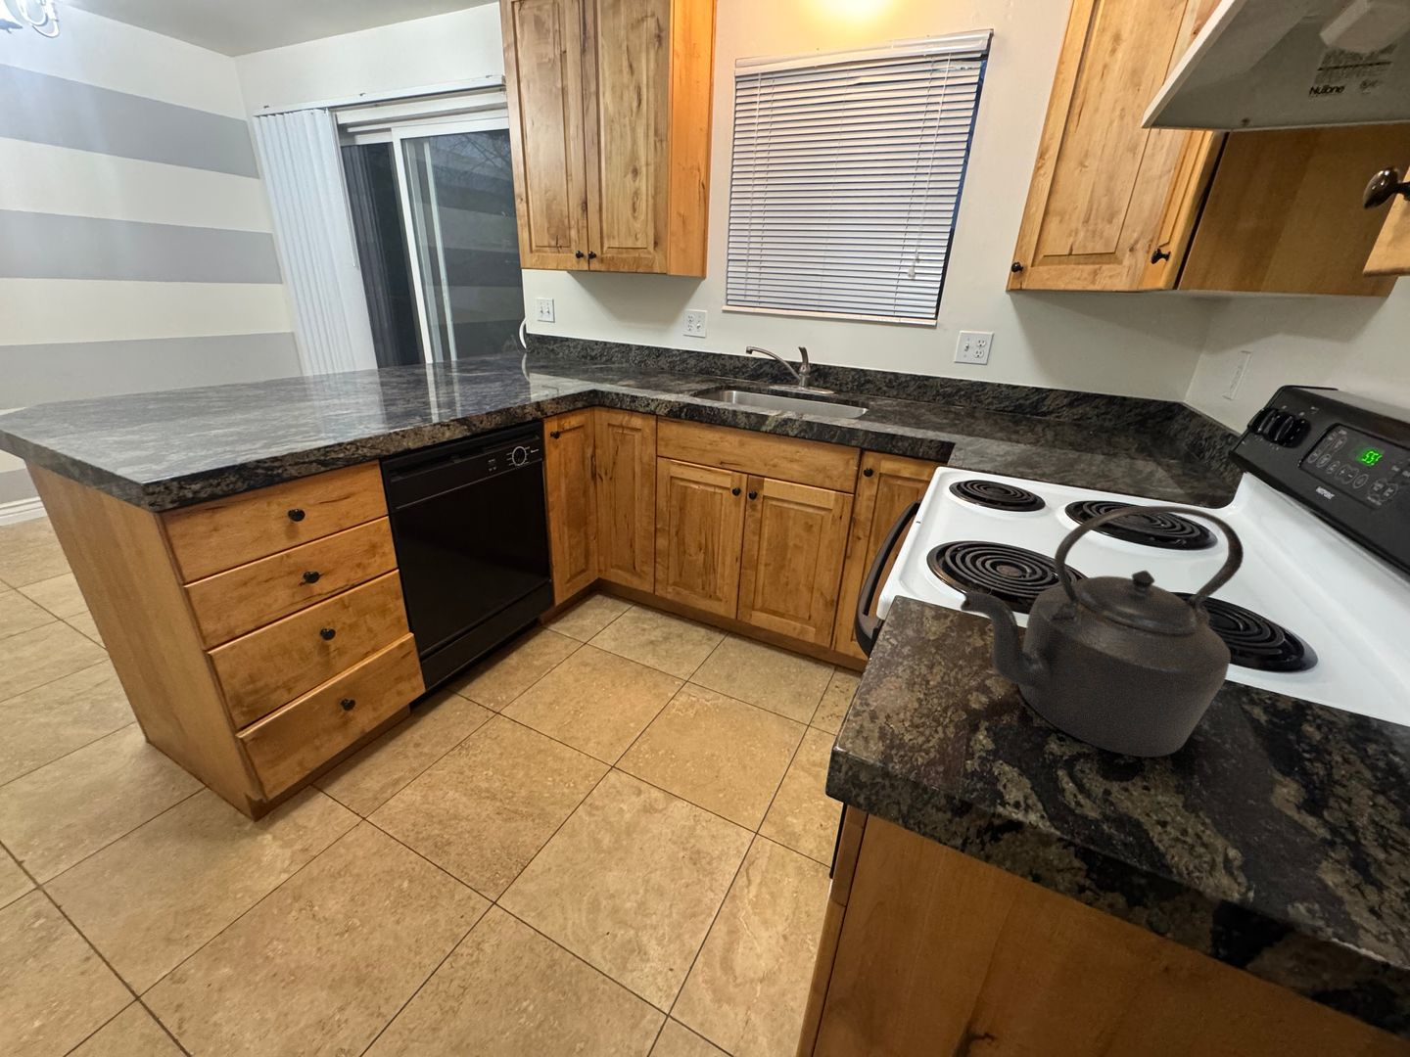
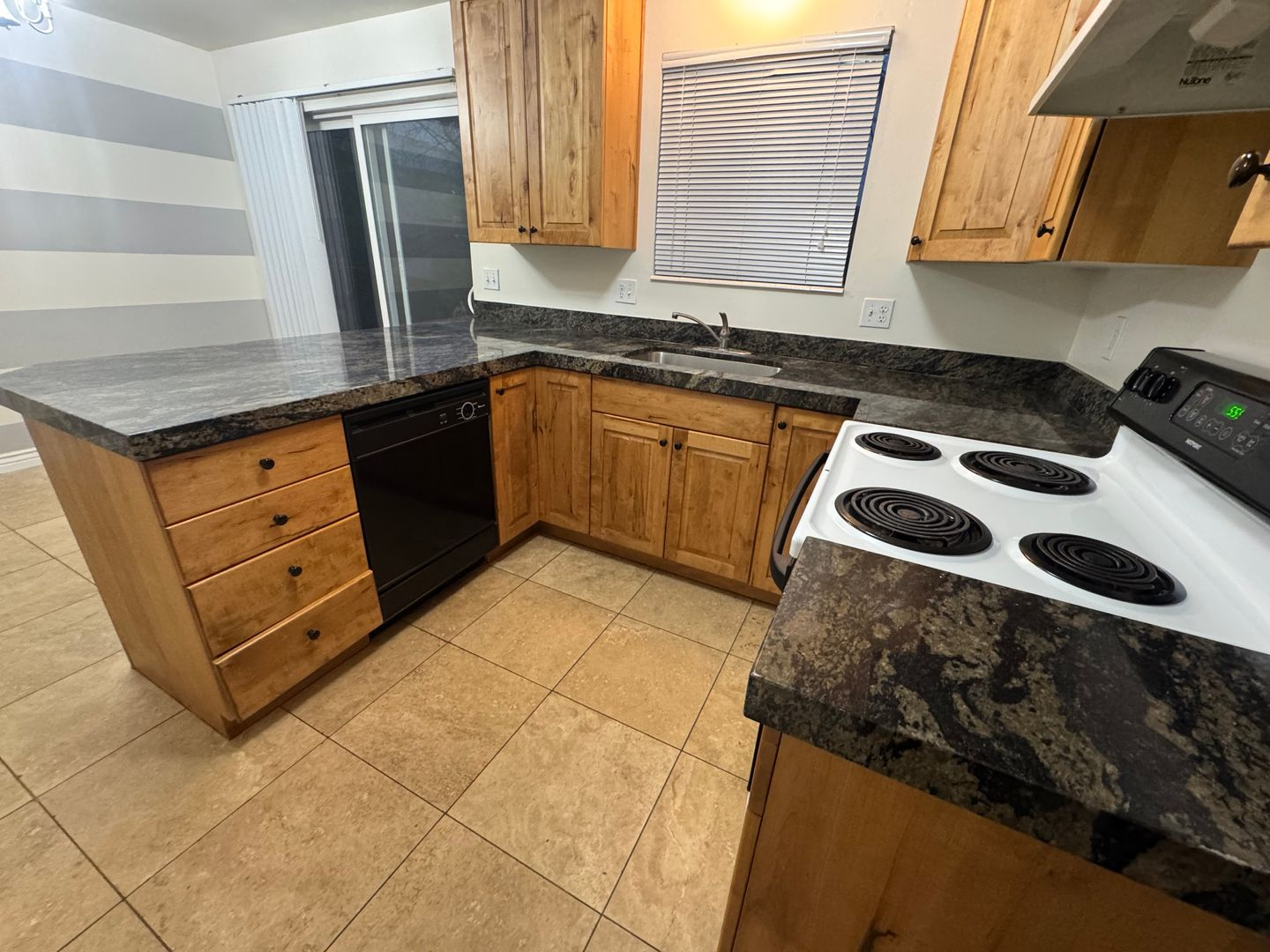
- kettle [959,505,1245,757]
